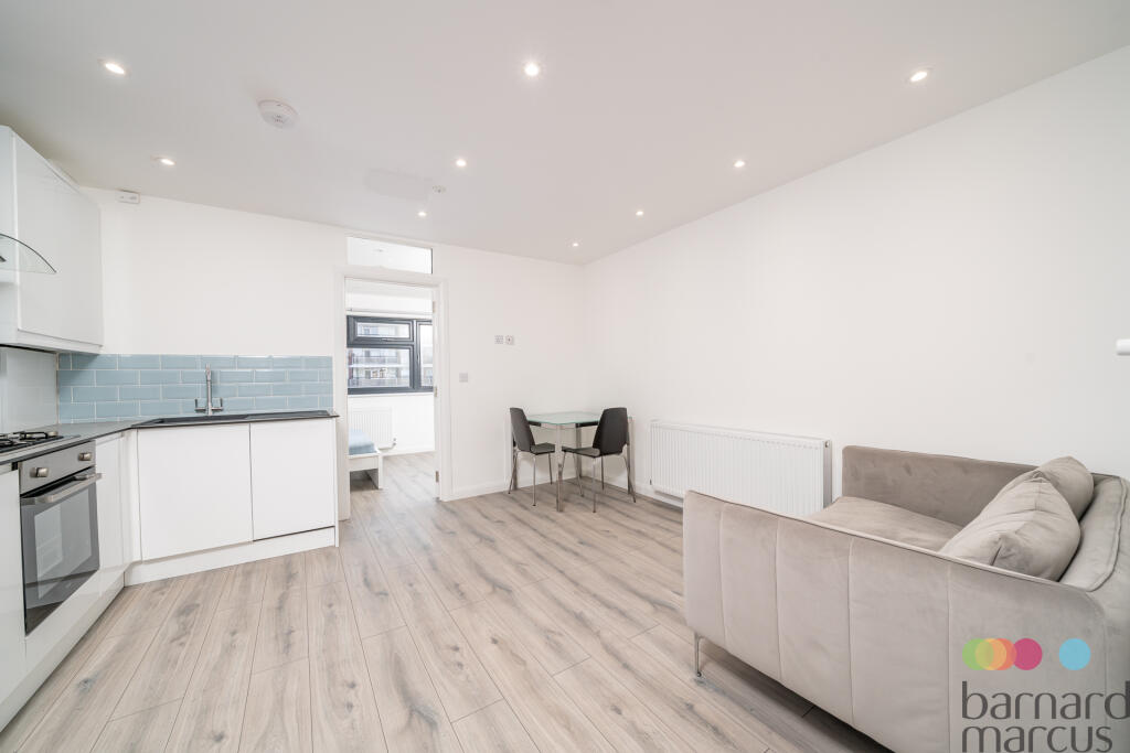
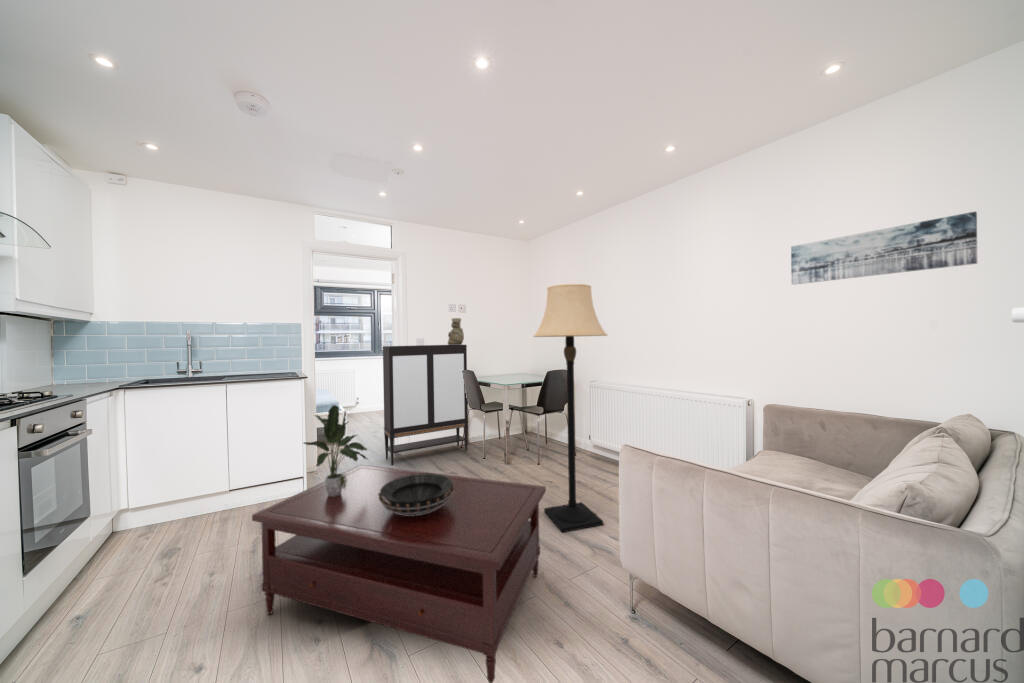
+ potted plant [302,404,370,496]
+ storage cabinet [381,344,469,466]
+ decorative bowl [378,473,455,516]
+ wall art [790,210,978,286]
+ lamp [532,283,609,533]
+ coffee table [251,464,547,683]
+ ceramic vessel [447,317,465,345]
